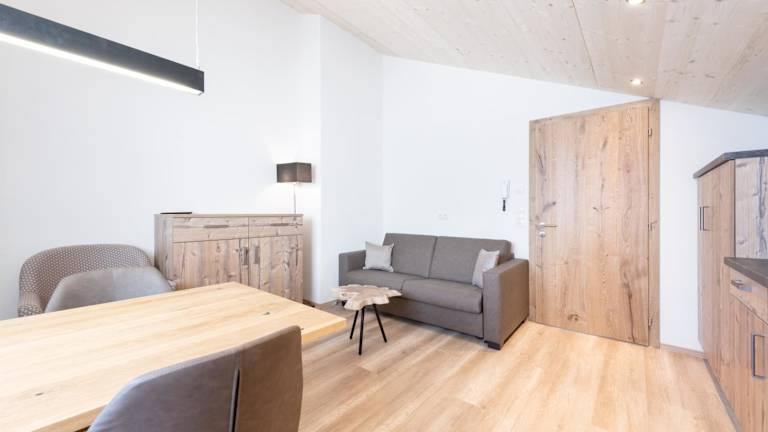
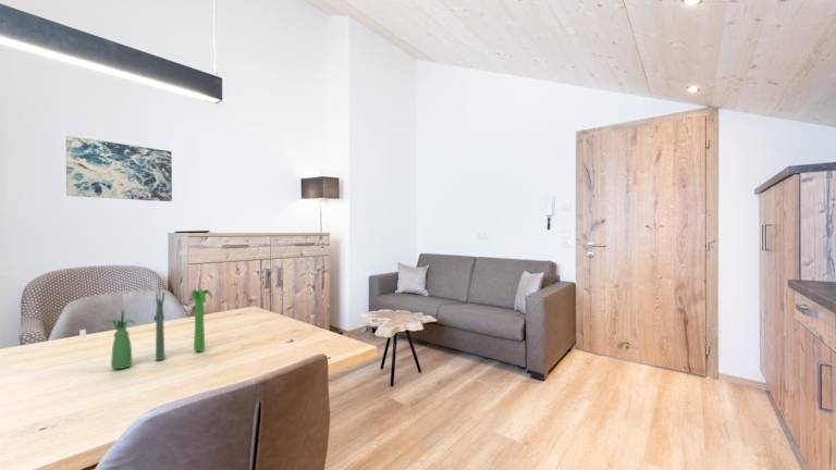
+ wall art [65,135,173,202]
+ plant [78,281,213,370]
